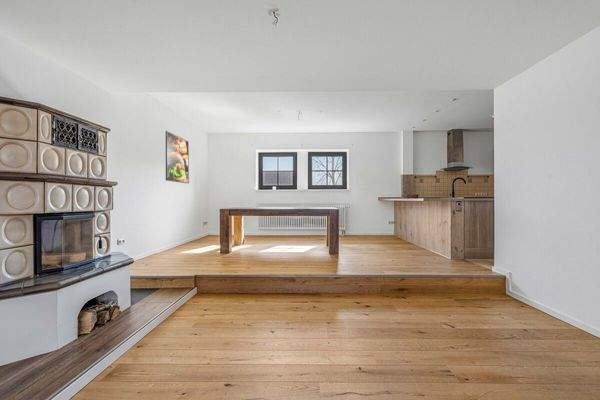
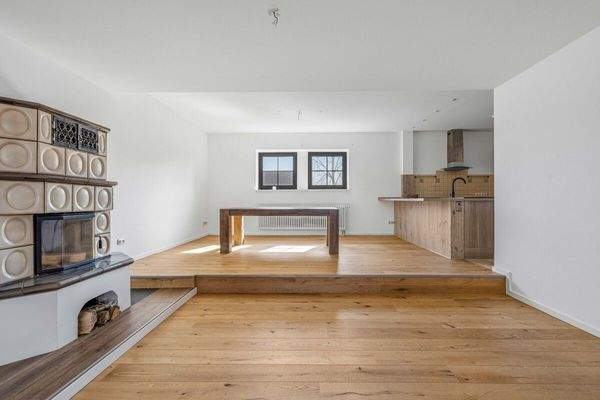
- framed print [165,130,190,184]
